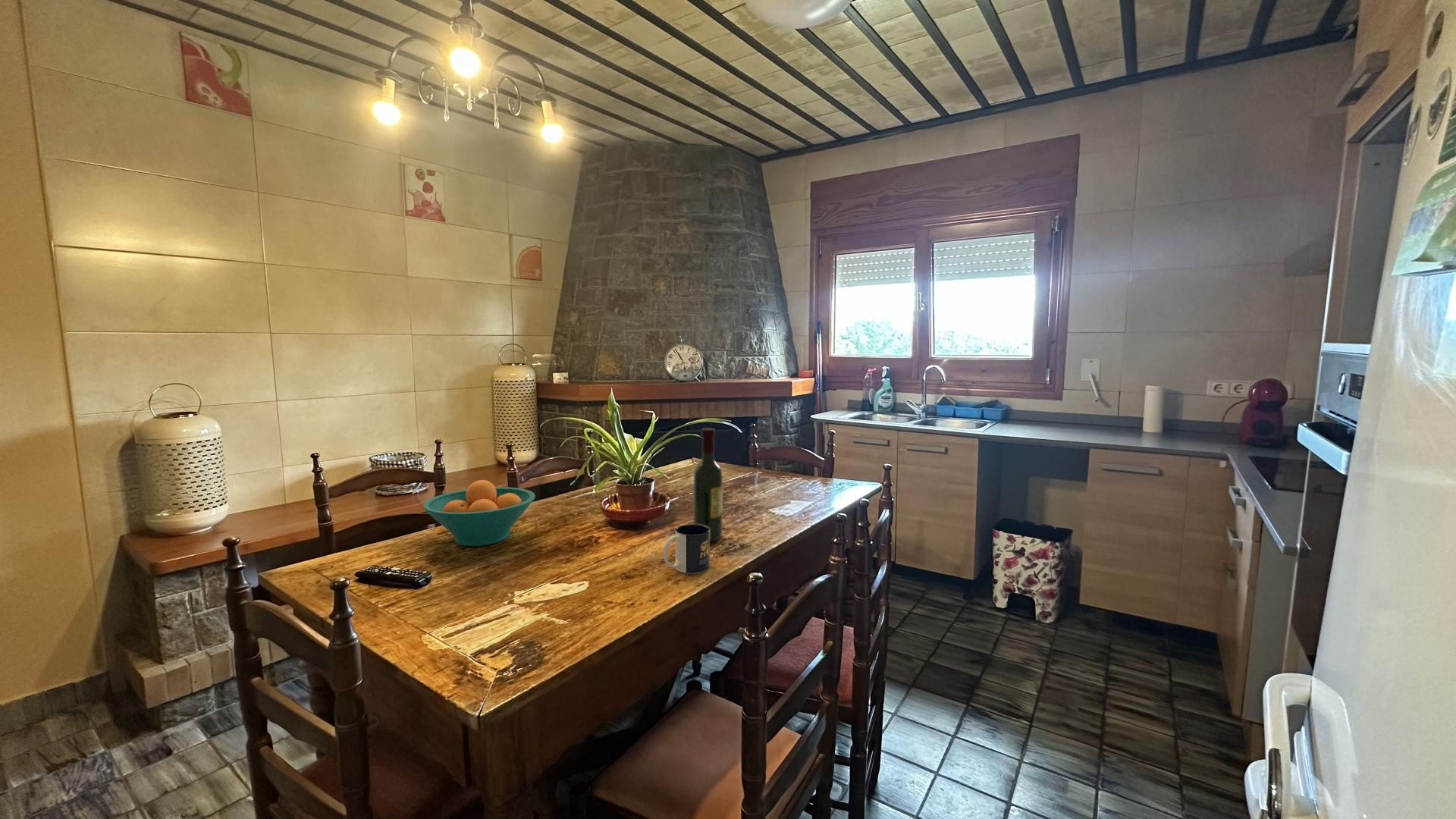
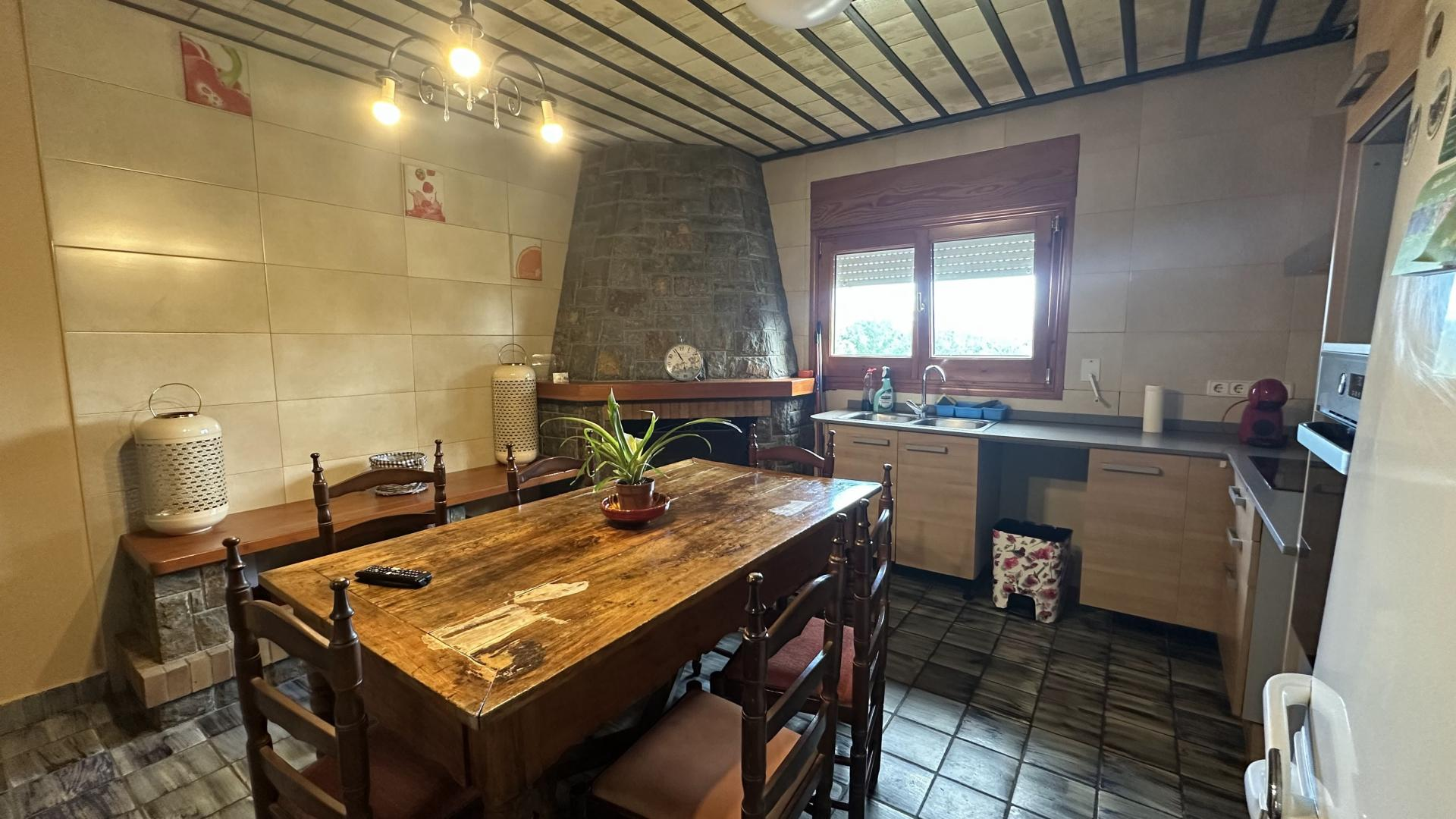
- fruit bowl [422,479,536,547]
- mug [663,523,711,574]
- wine bottle [692,428,723,542]
